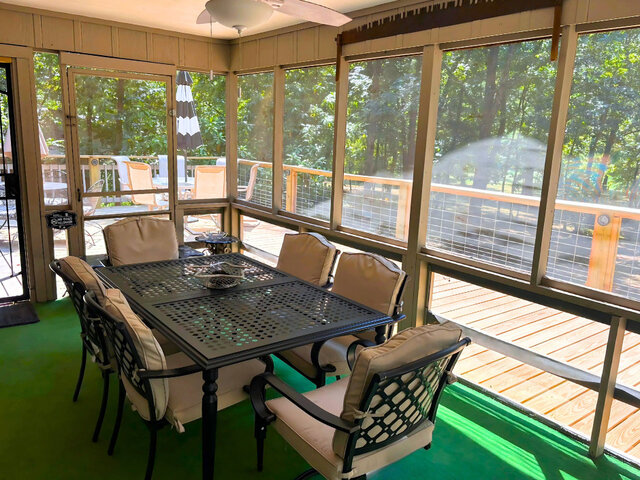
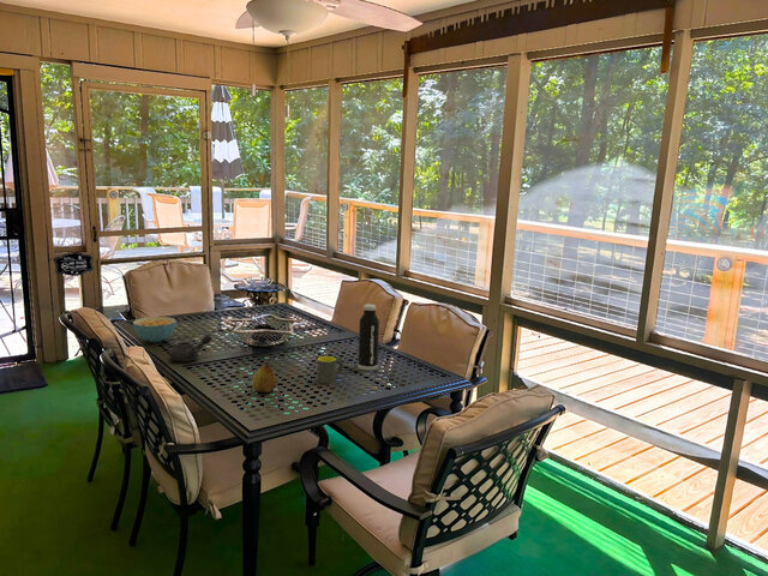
+ mug [316,355,344,385]
+ cereal bowl [132,316,178,343]
+ teapot [168,332,214,362]
+ fruit [252,361,277,394]
+ water bottle [358,304,380,372]
